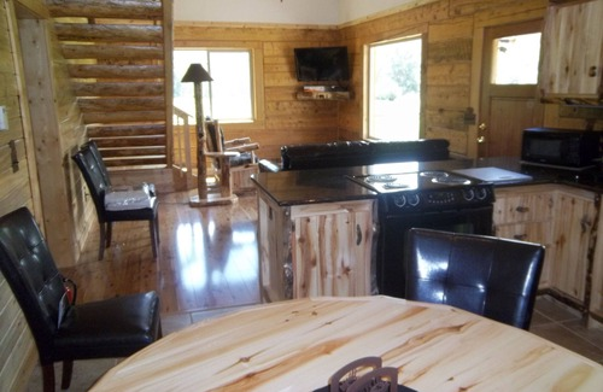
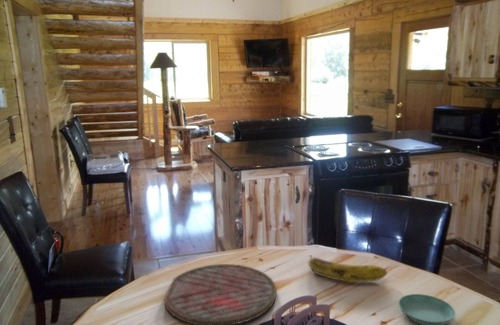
+ fruit [307,254,388,283]
+ cutting board [163,263,277,325]
+ saucer [398,293,456,325]
